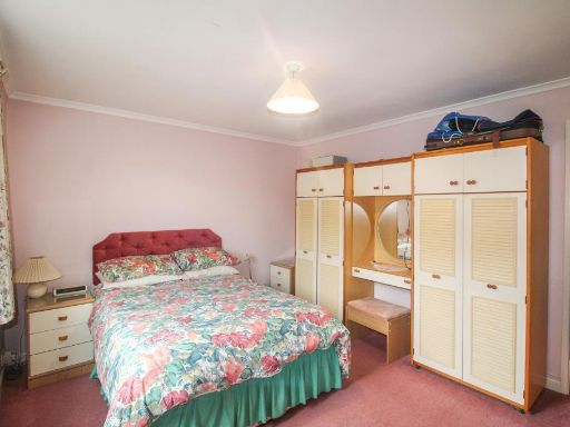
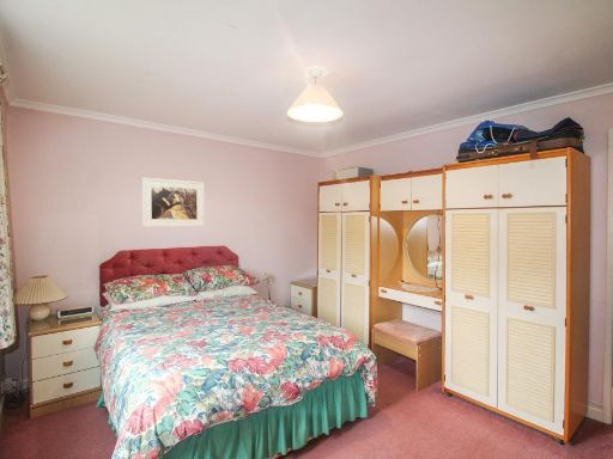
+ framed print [141,177,205,228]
